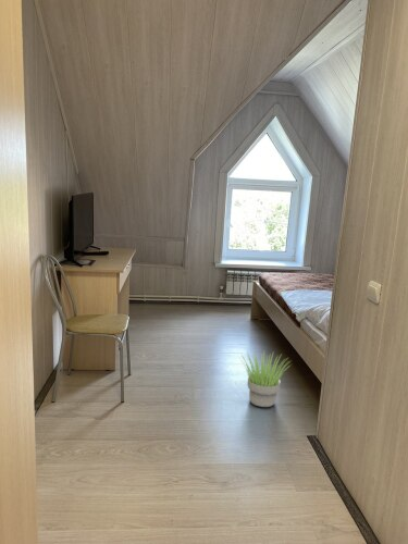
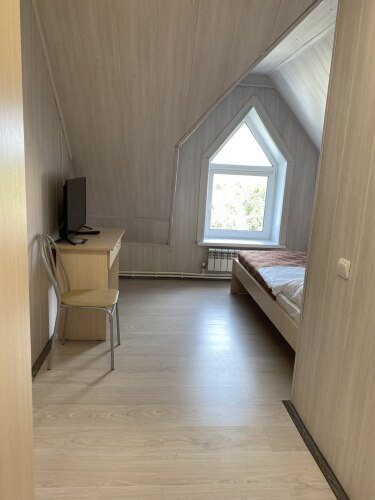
- potted plant [237,350,292,408]
